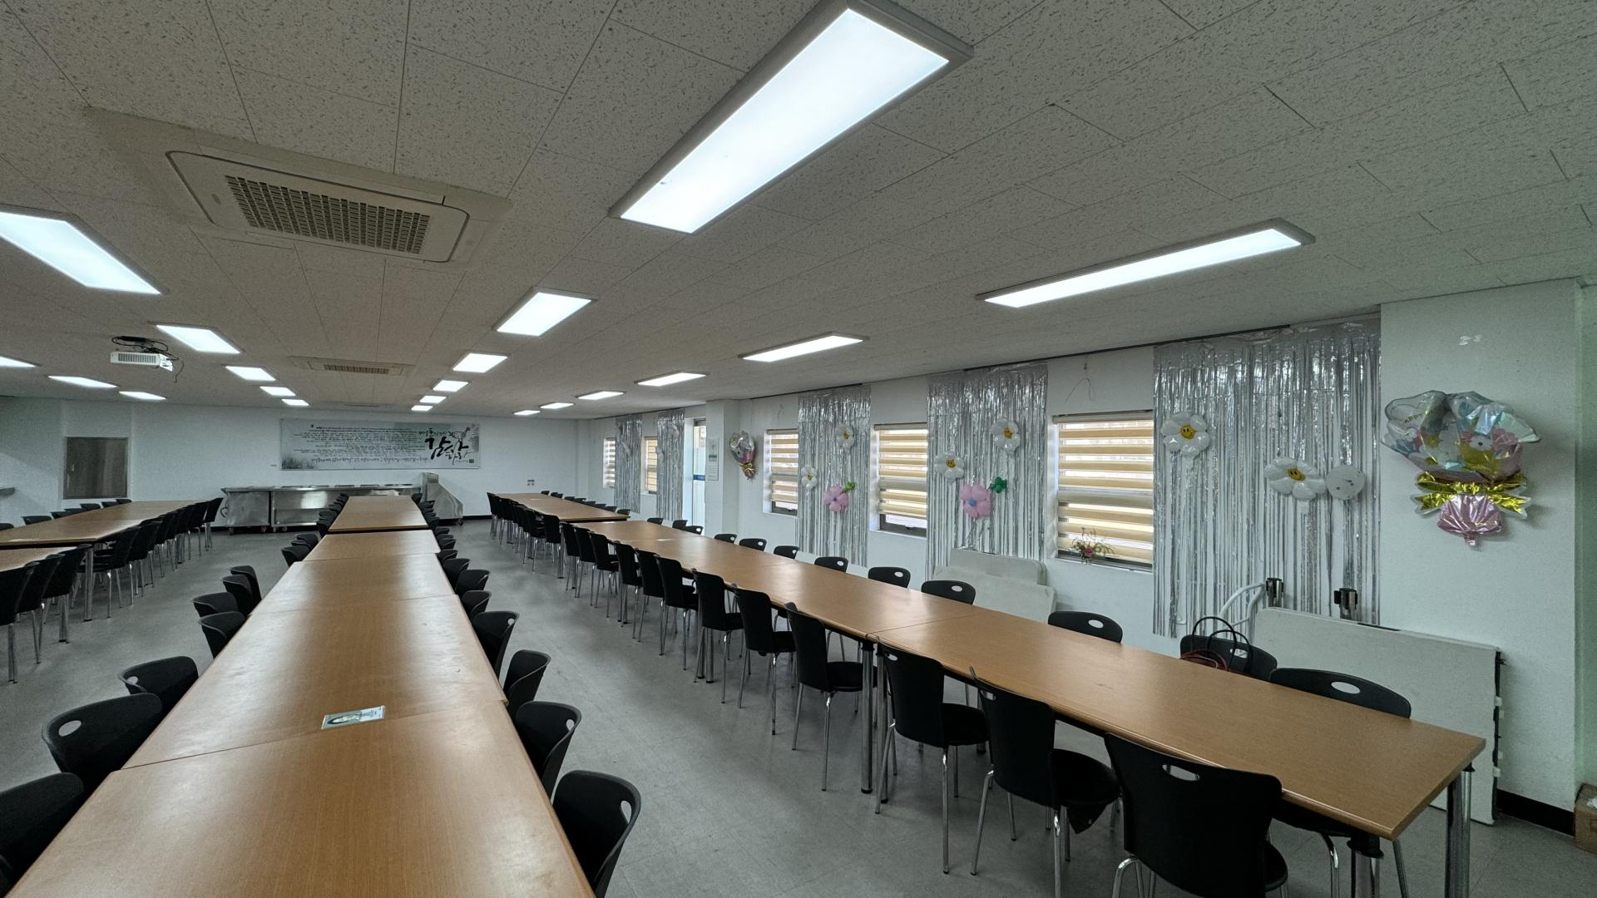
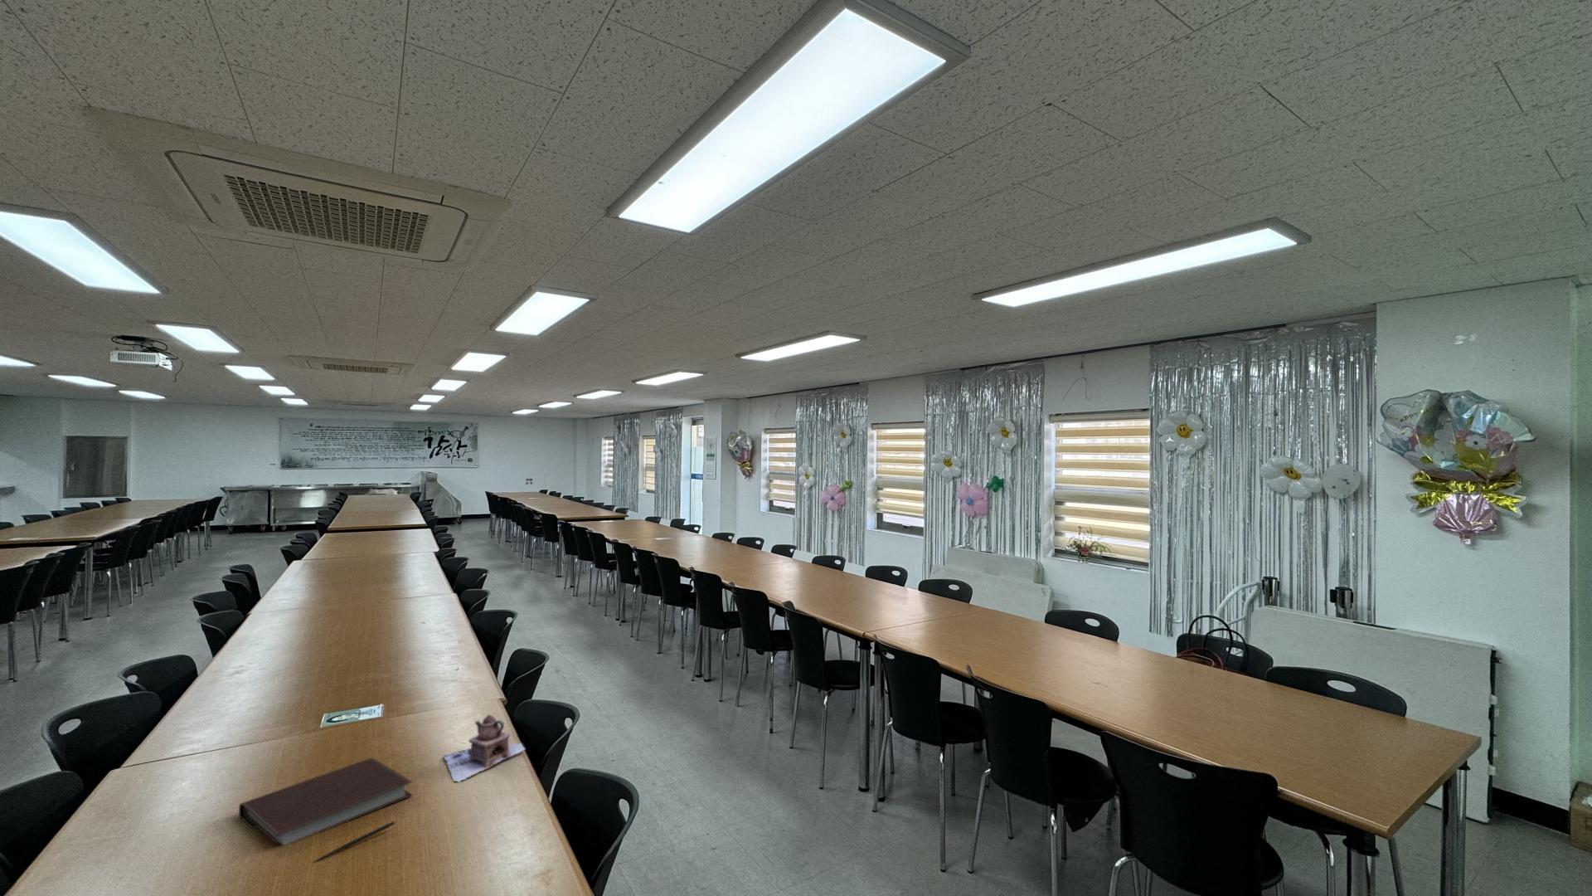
+ pen [313,821,396,863]
+ teapot [443,714,527,783]
+ notebook [238,757,413,846]
